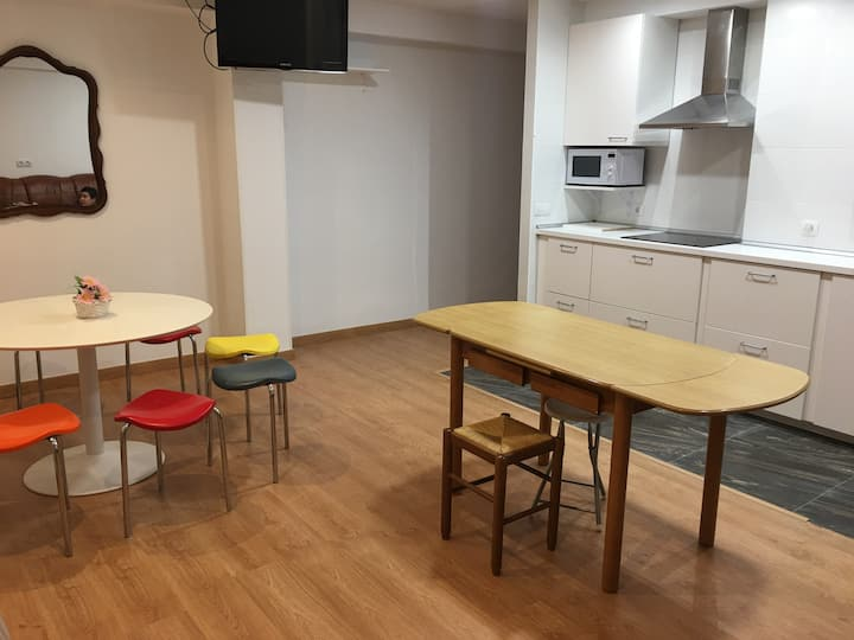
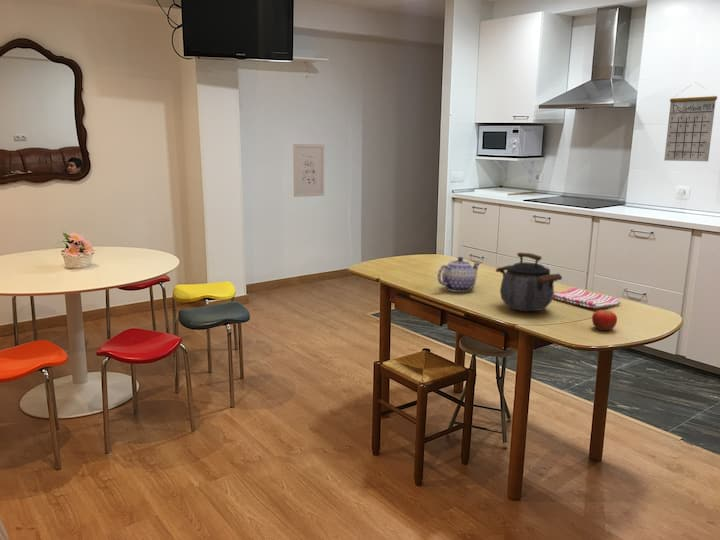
+ kettle [495,251,563,312]
+ fruit [591,308,618,332]
+ wall art [292,143,325,198]
+ teapot [436,256,481,293]
+ dish towel [552,286,622,309]
+ calendar [663,82,718,162]
